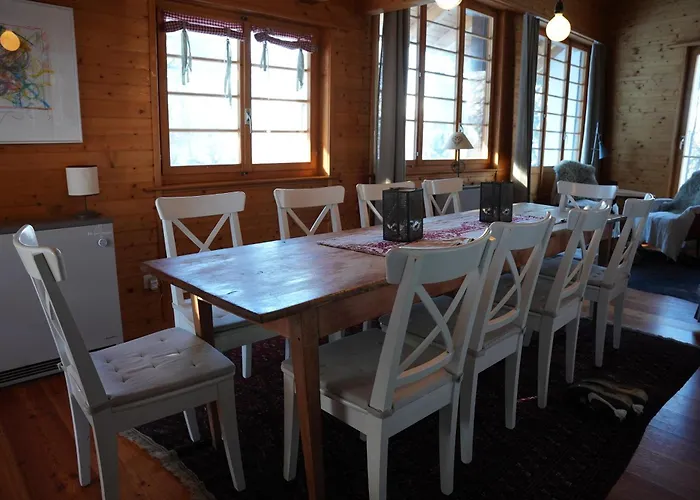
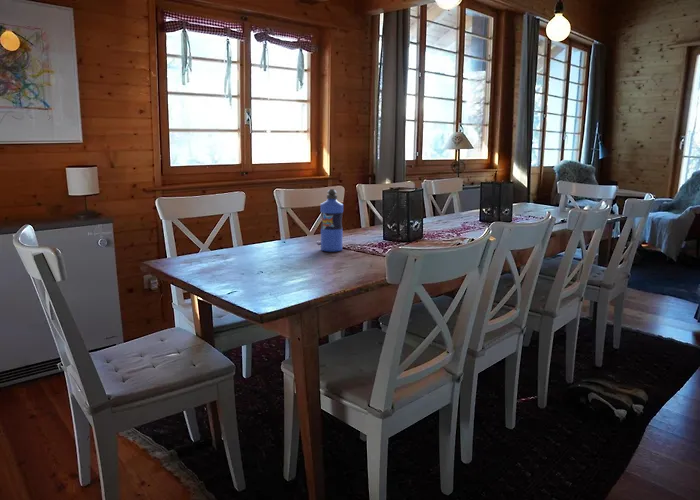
+ water bottle [320,188,344,253]
